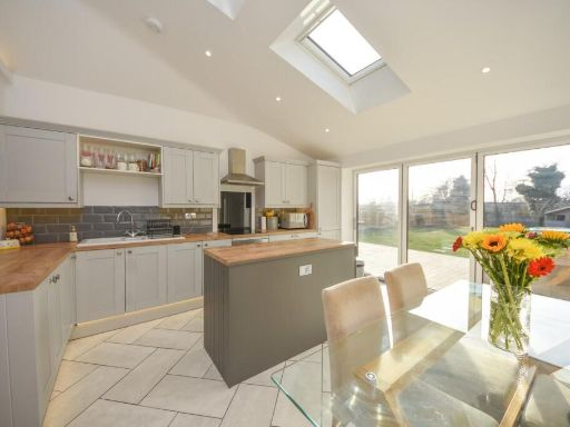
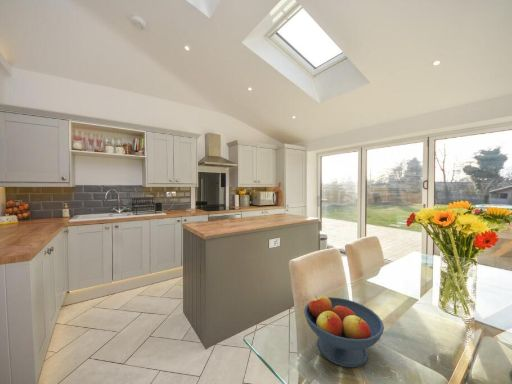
+ fruit bowl [303,295,385,368]
